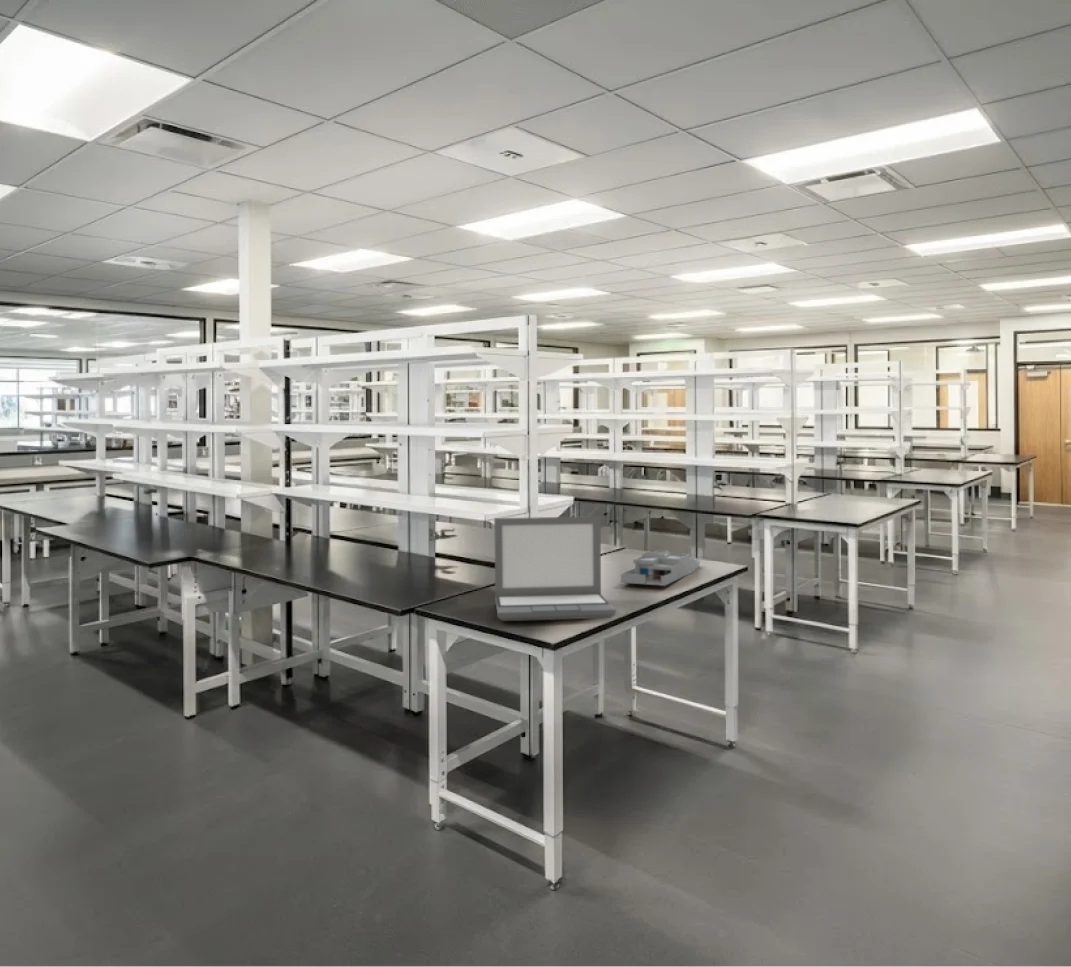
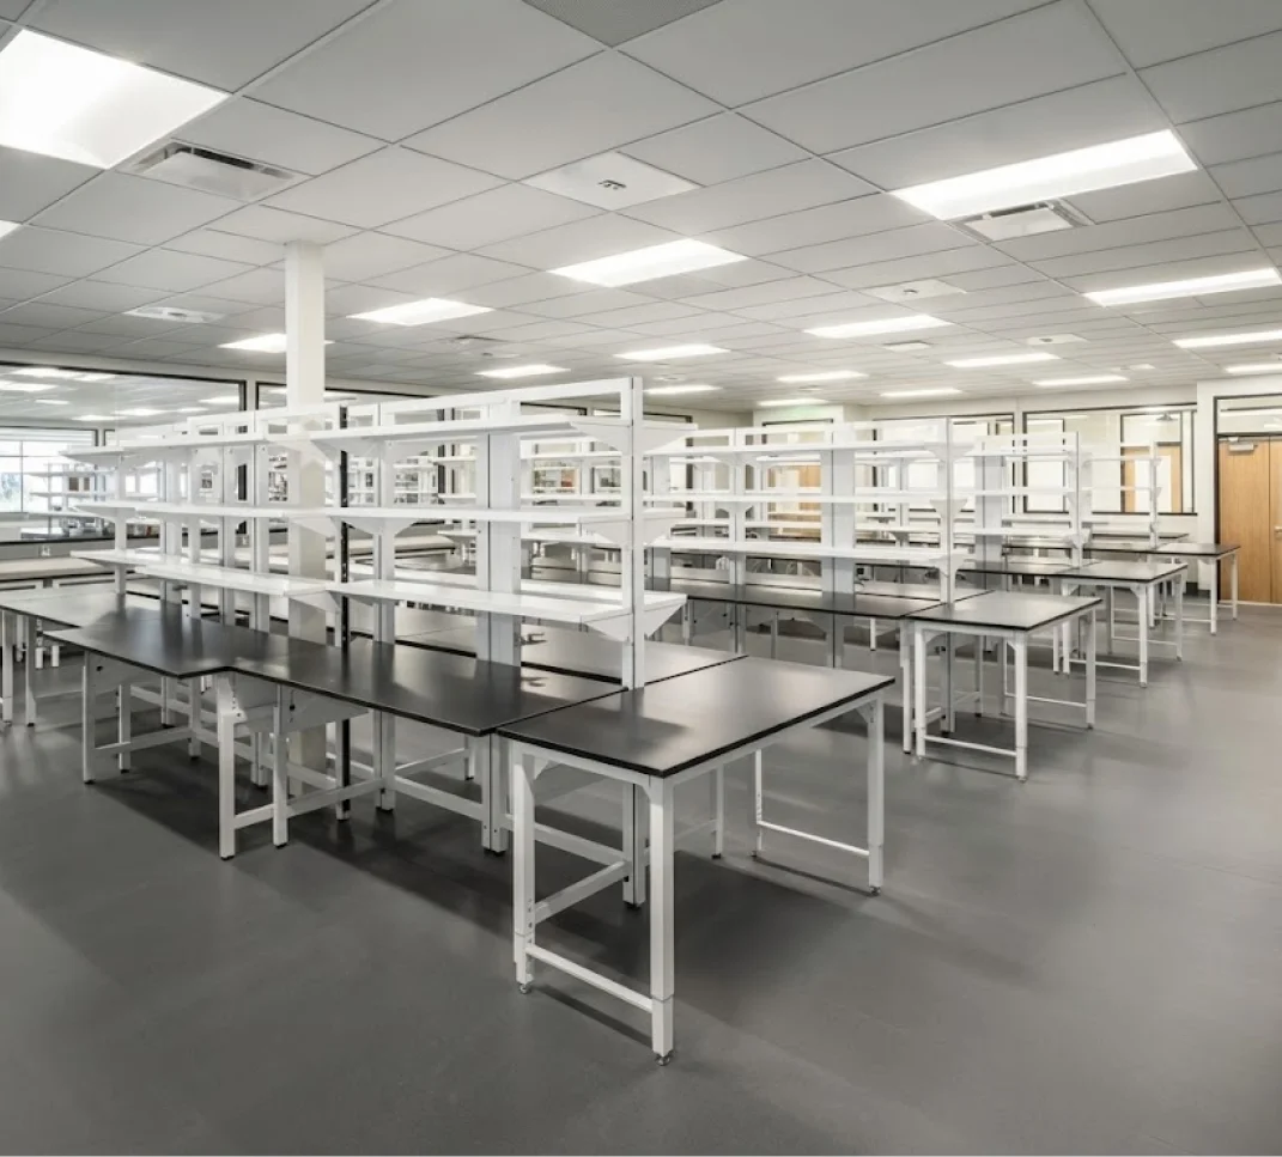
- desk organizer [620,549,701,587]
- laptop [493,515,617,622]
